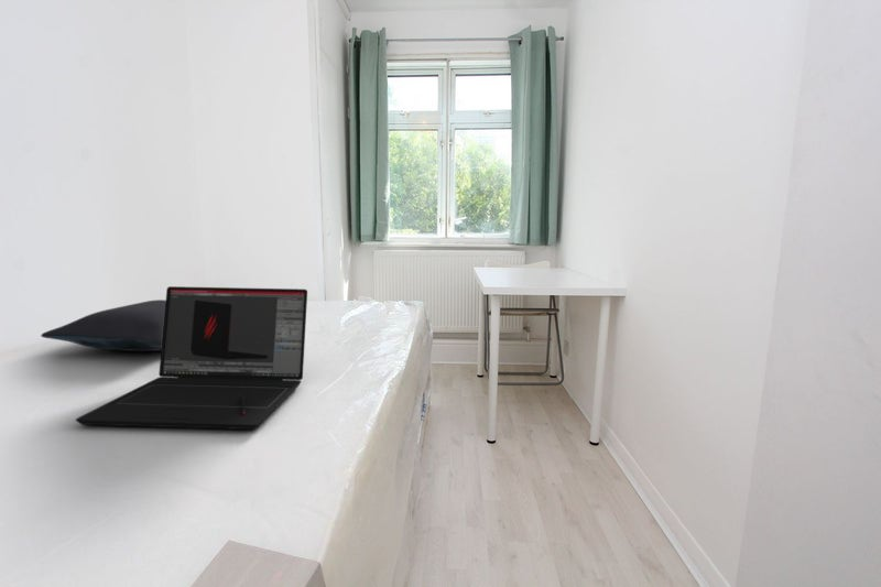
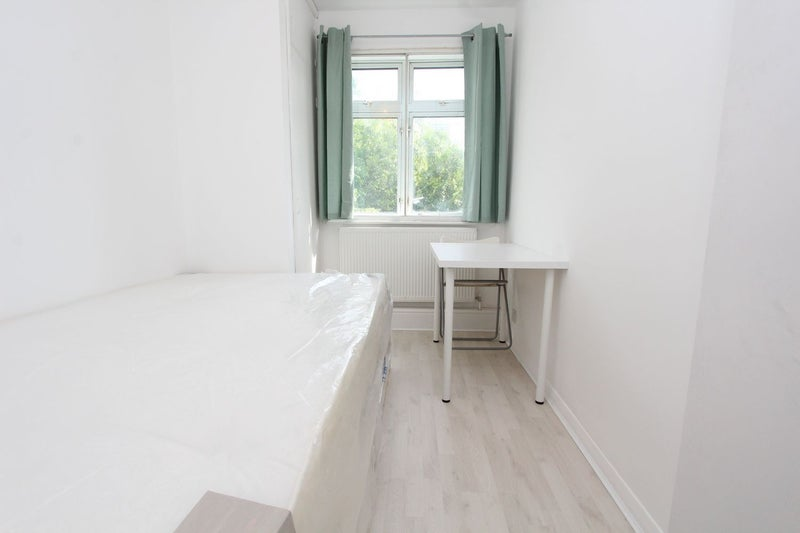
- laptop [75,285,308,431]
- pillow [40,298,166,352]
